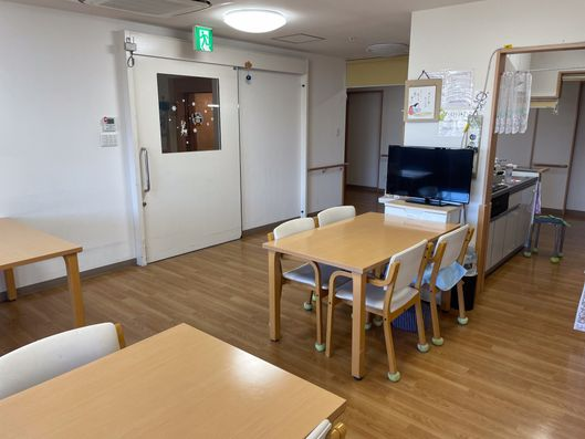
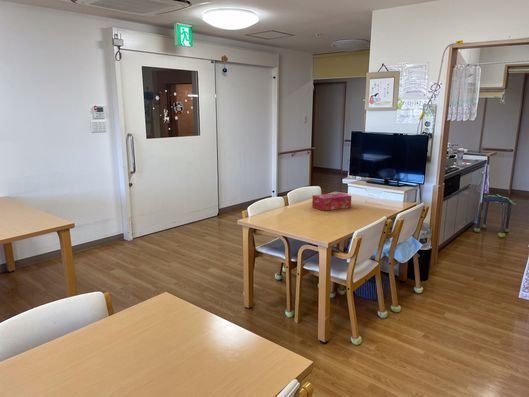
+ tissue box [311,192,352,212]
